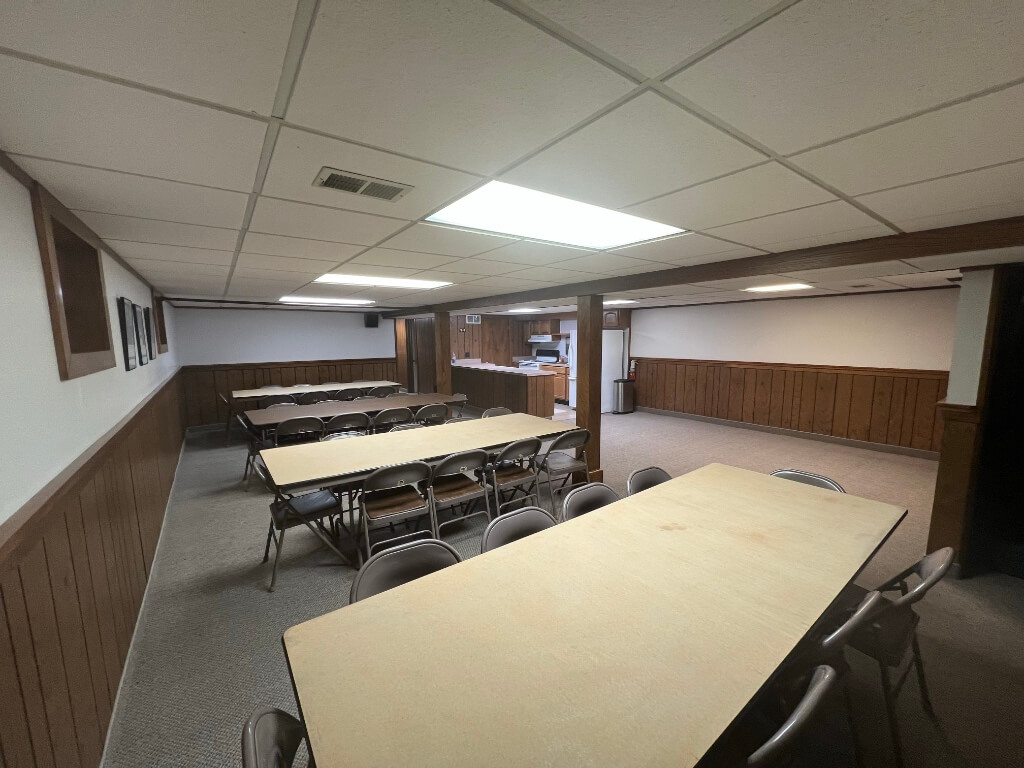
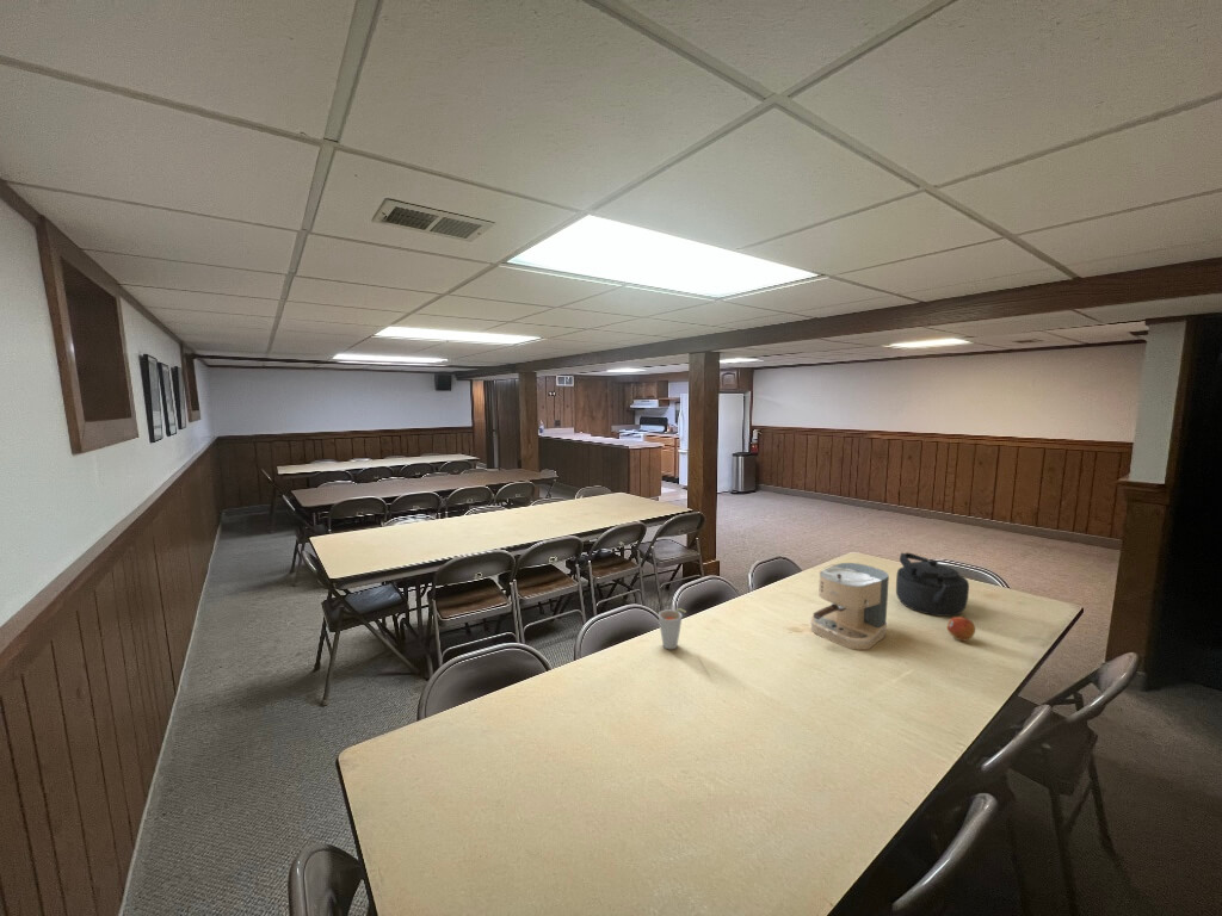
+ kettle [895,551,970,618]
+ fruit [946,615,976,642]
+ coffee maker [809,562,890,651]
+ cup [658,607,687,650]
